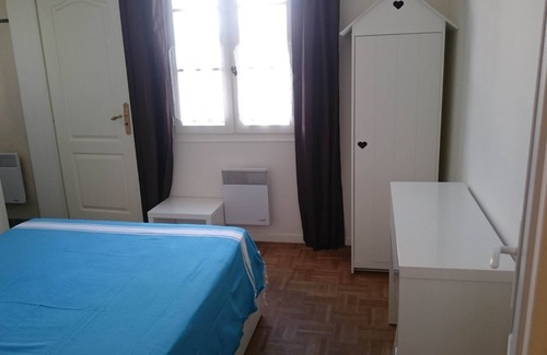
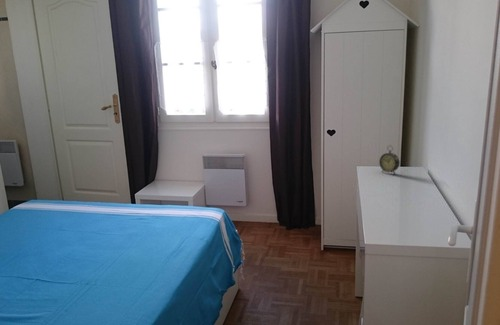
+ alarm clock [378,145,400,175]
